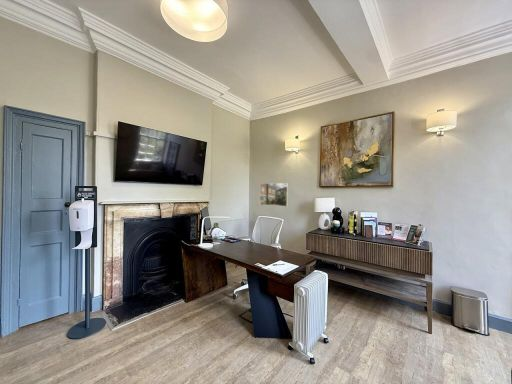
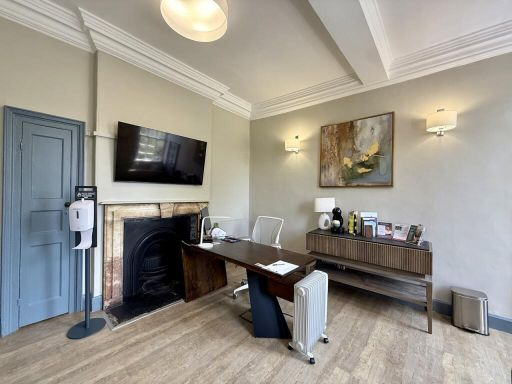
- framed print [259,182,289,208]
